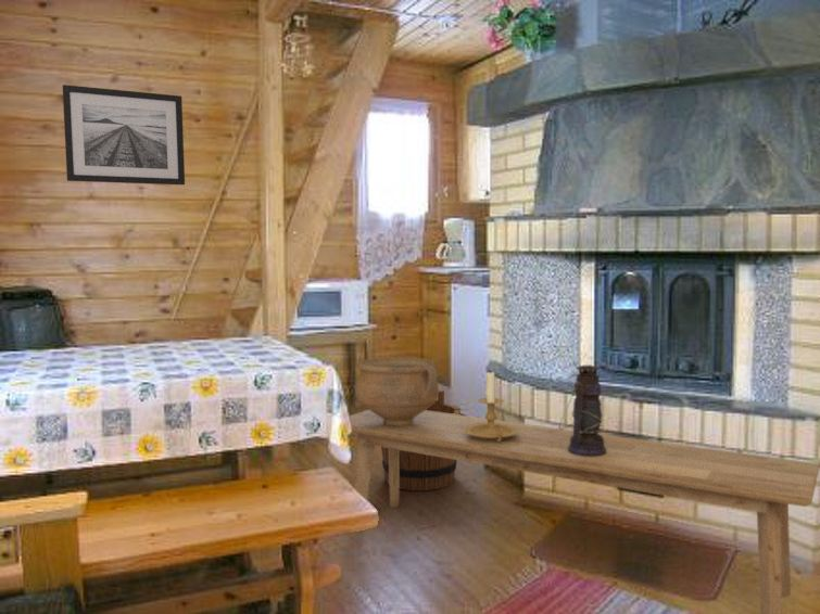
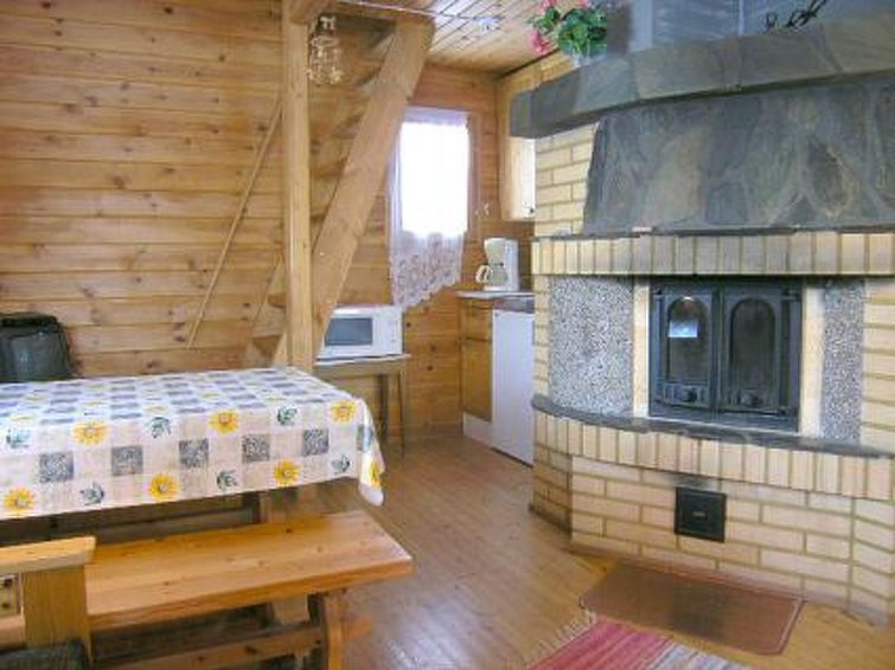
- bench [348,409,820,614]
- lantern [558,363,606,457]
- bucket [380,389,462,491]
- candle holder [464,369,518,442]
- wall art [62,84,186,187]
- ceramic pot [354,356,440,426]
